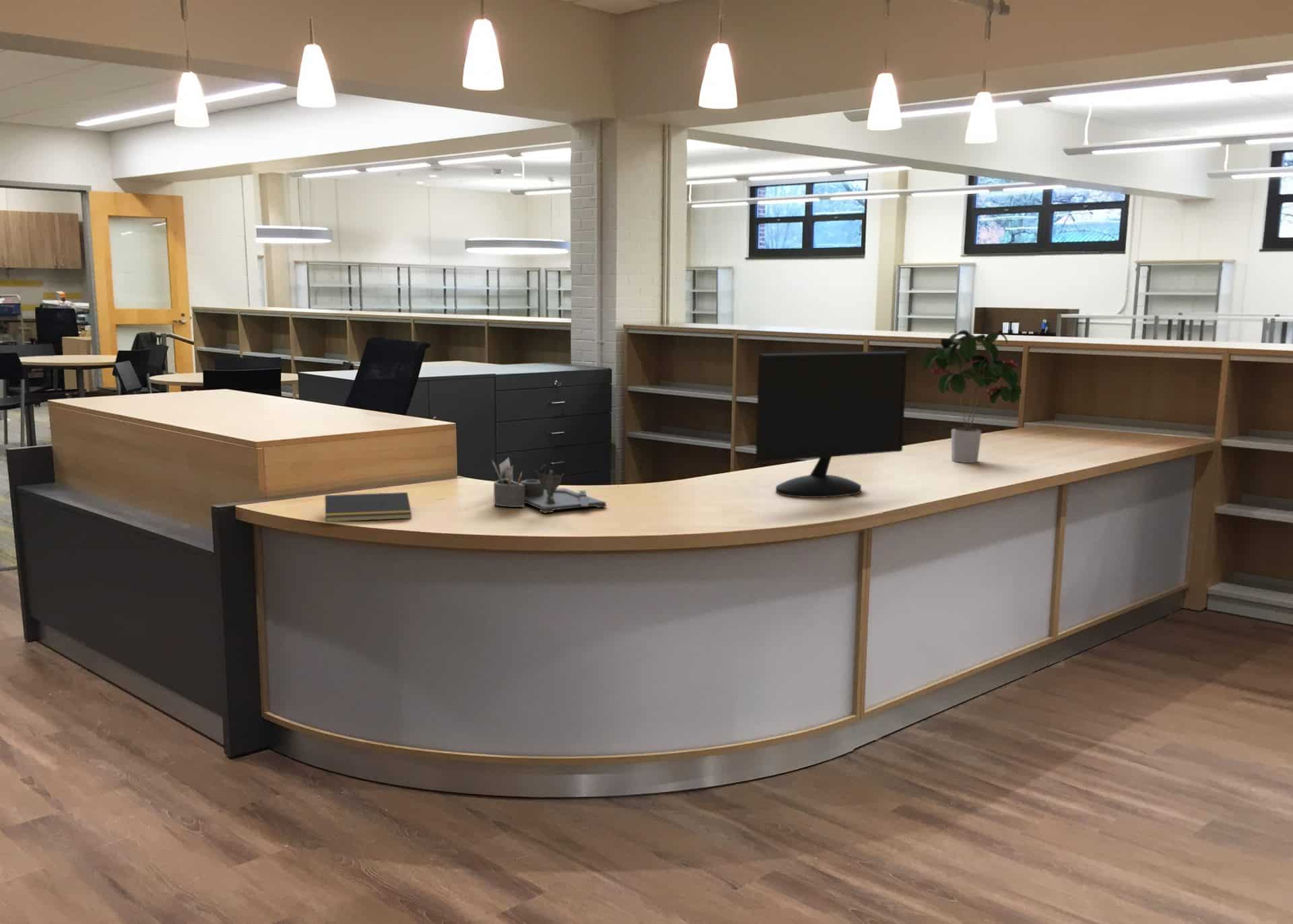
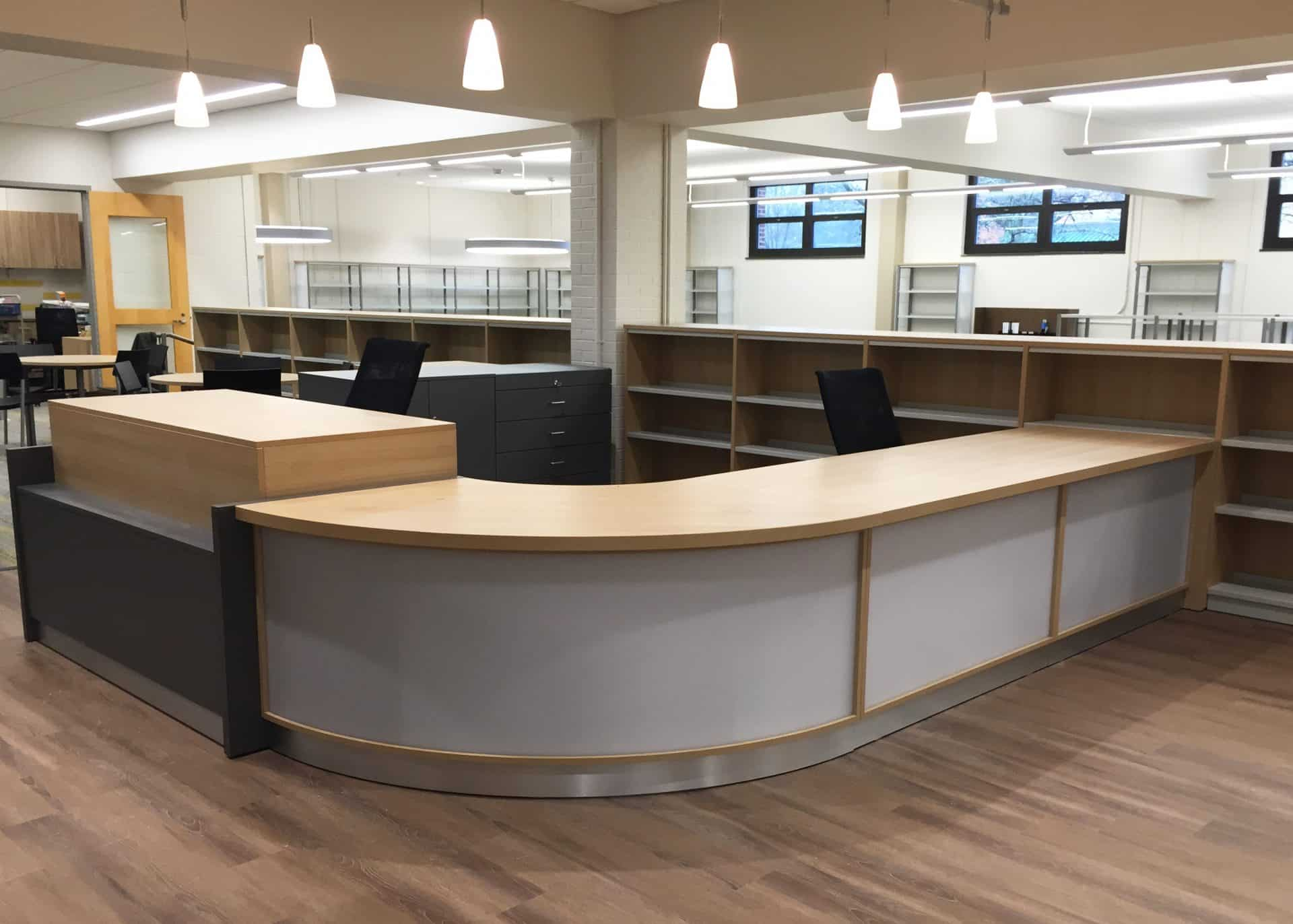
- notepad [323,492,412,523]
- potted plant [921,329,1022,463]
- computer monitor [755,350,908,498]
- desk organizer [490,457,607,514]
